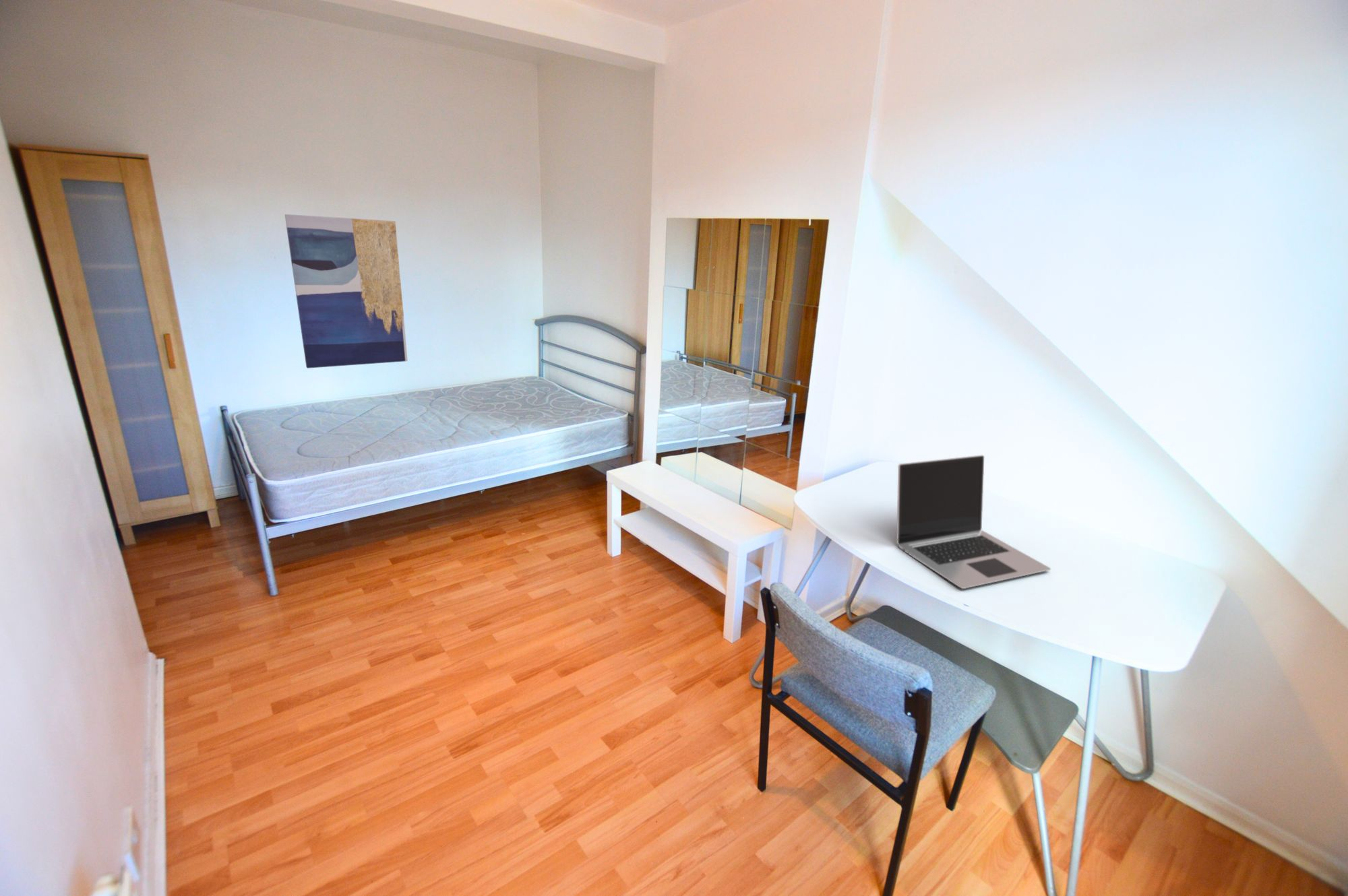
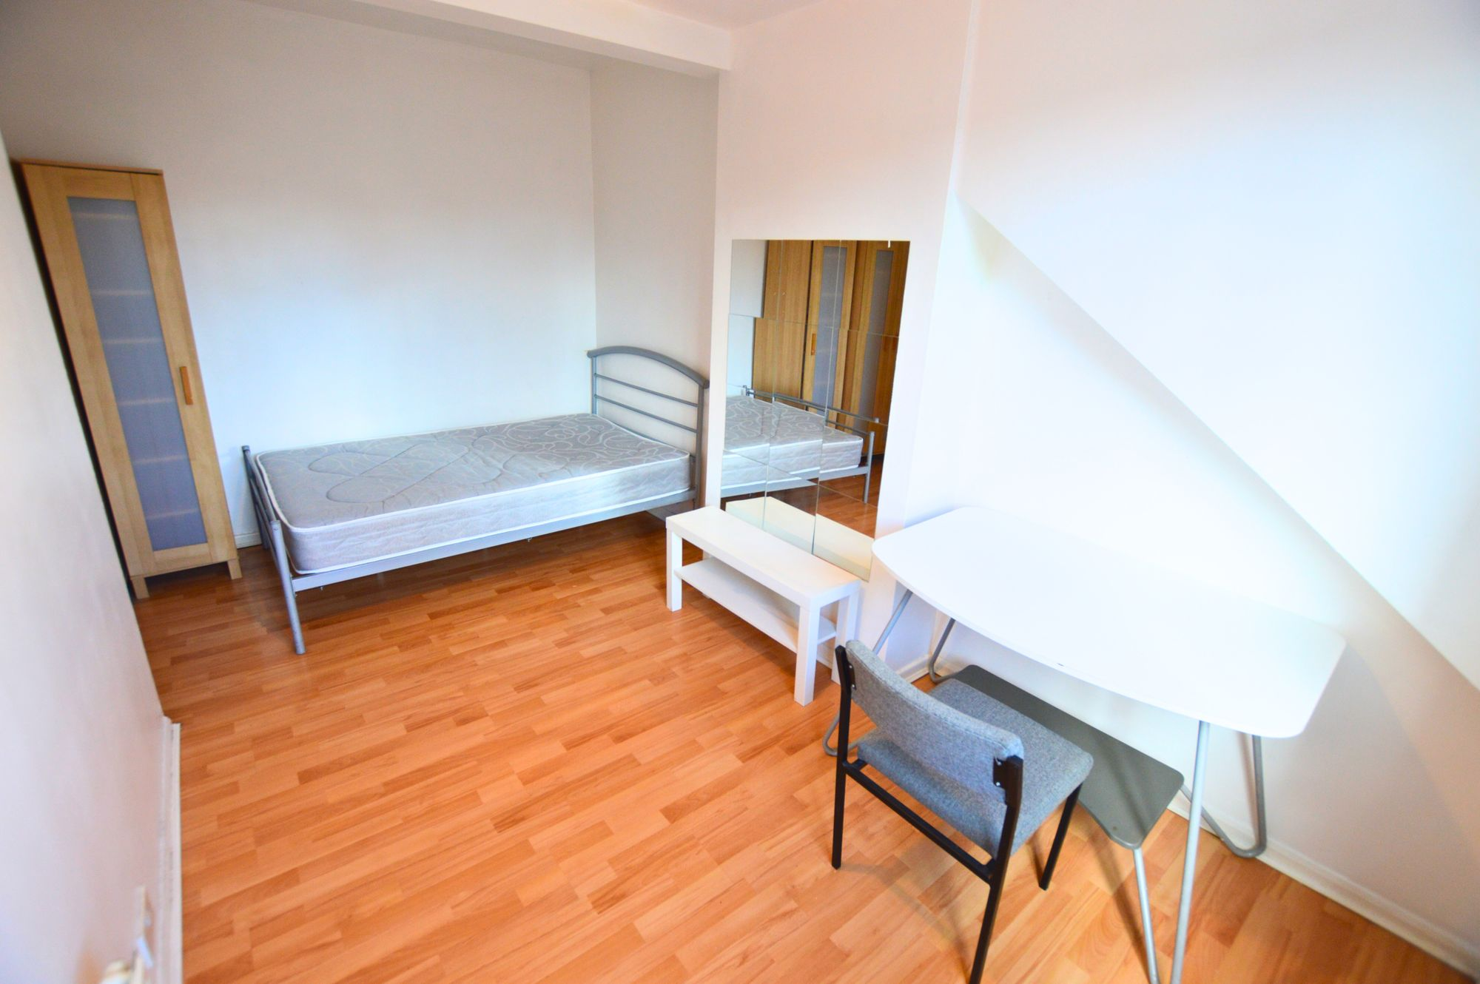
- laptop [896,454,1051,589]
- wall art [284,214,408,369]
